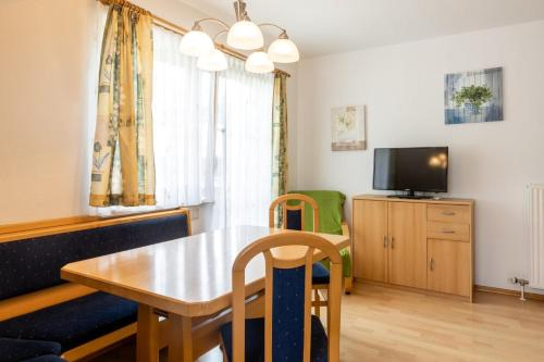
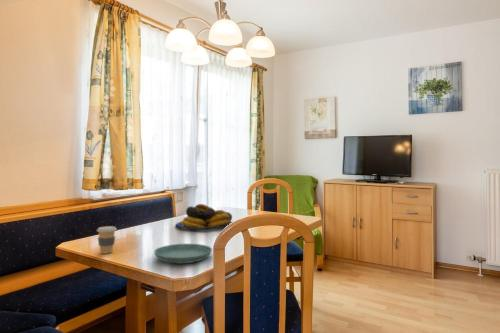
+ coffee cup [96,225,118,255]
+ fruit bowl [175,203,233,230]
+ saucer [153,243,213,264]
